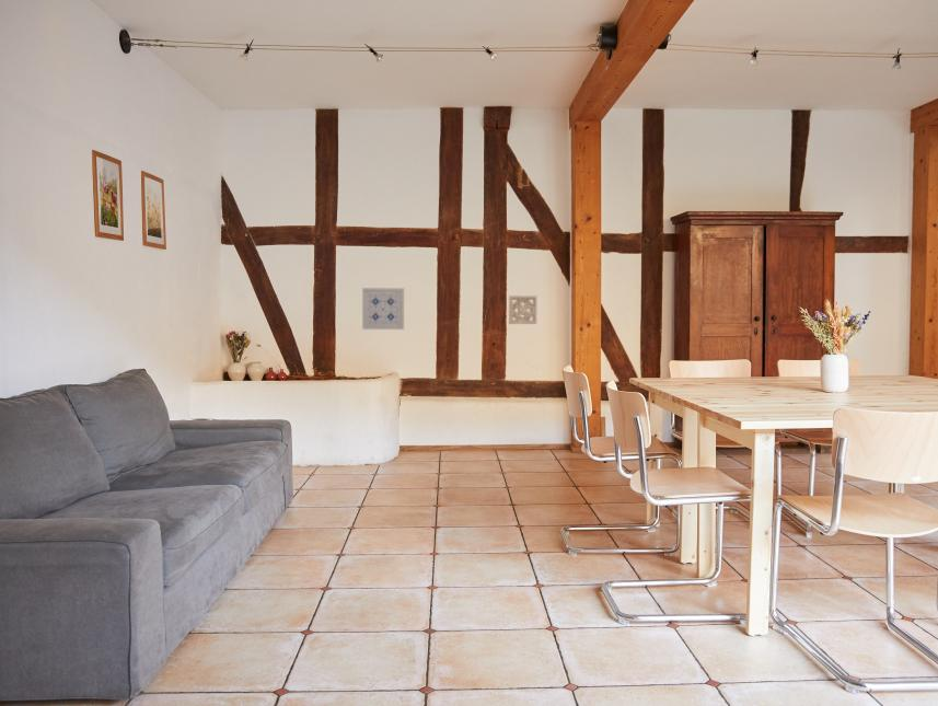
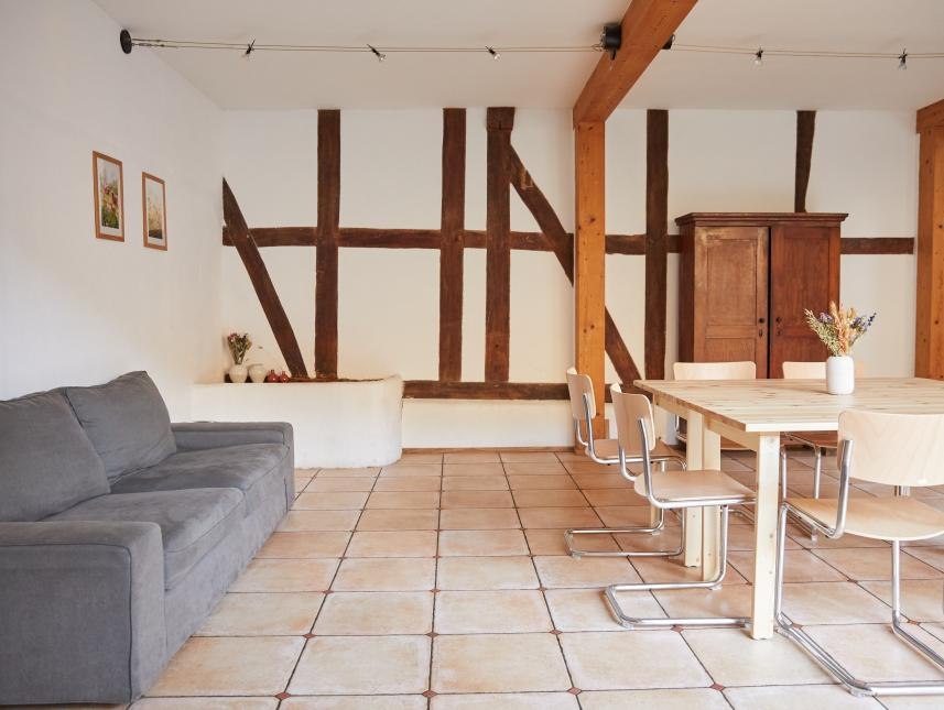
- wall ornament [508,294,539,325]
- wall art [361,287,405,331]
